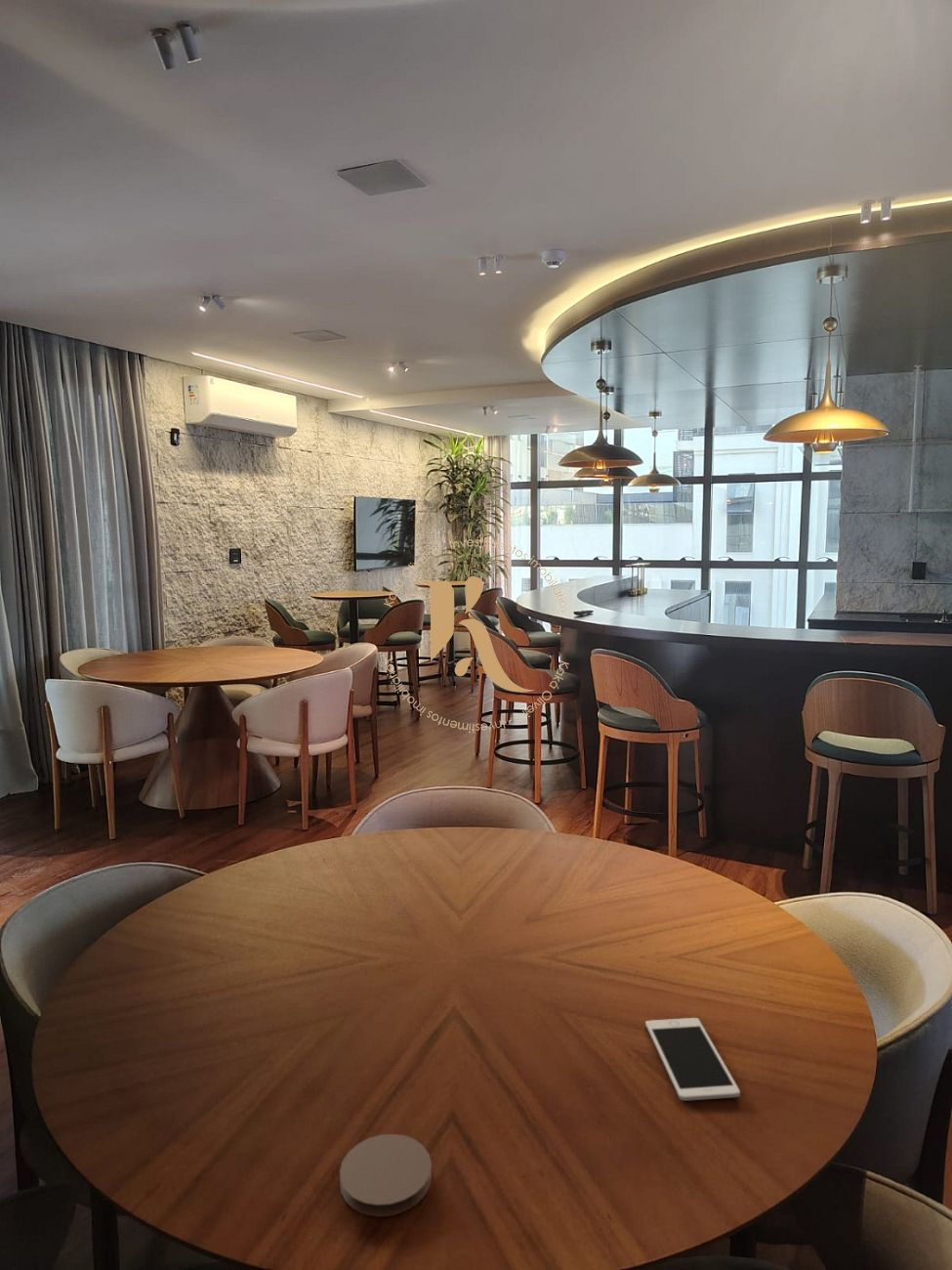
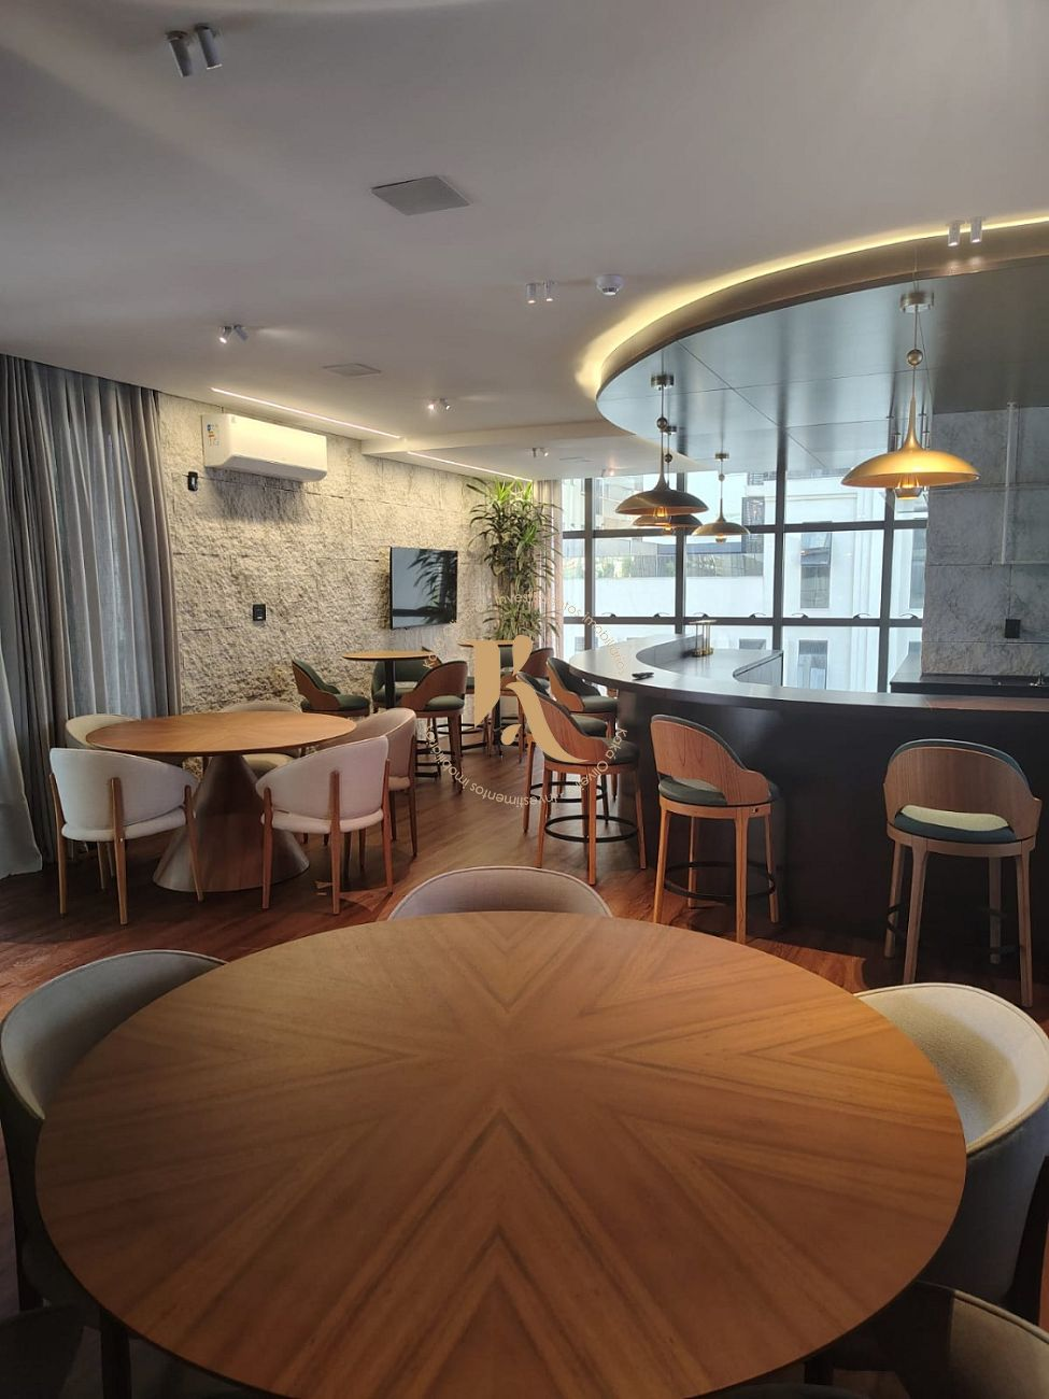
- coaster [339,1133,433,1217]
- cell phone [644,1017,741,1102]
